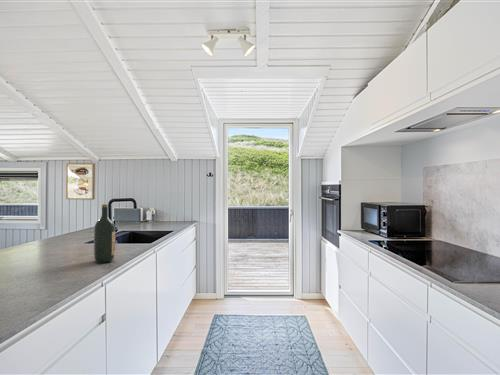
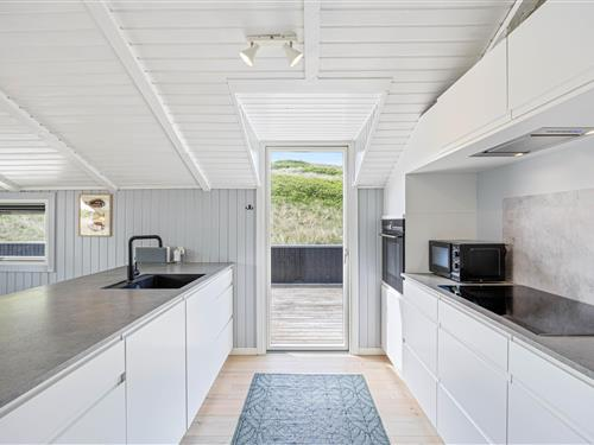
- wine bottle [93,204,116,264]
